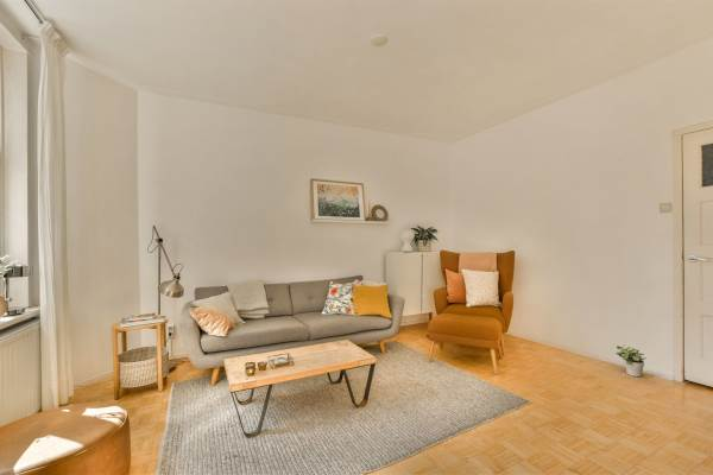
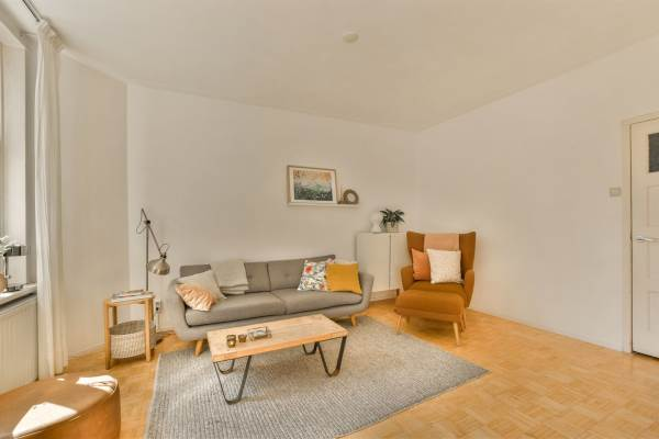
- potted plant [614,343,648,378]
